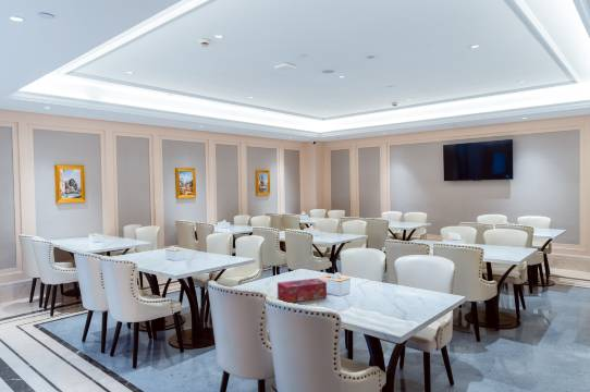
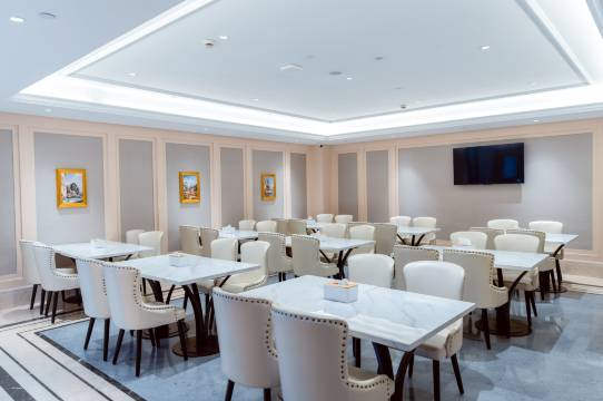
- tissue box [276,278,328,304]
